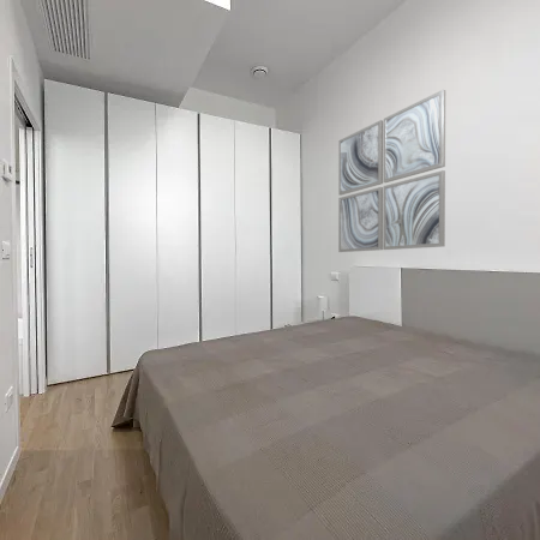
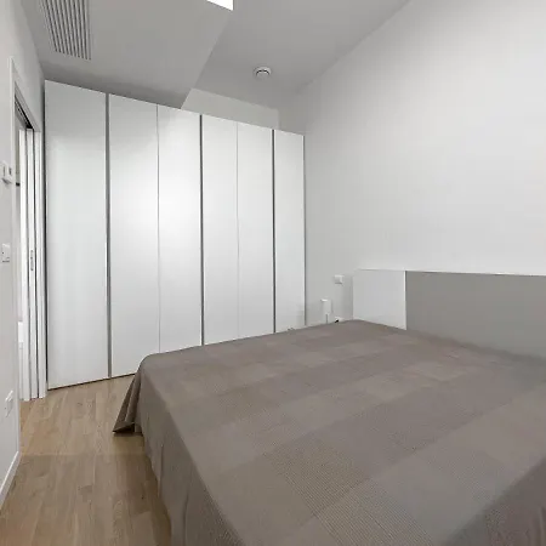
- wall art [337,89,446,253]
